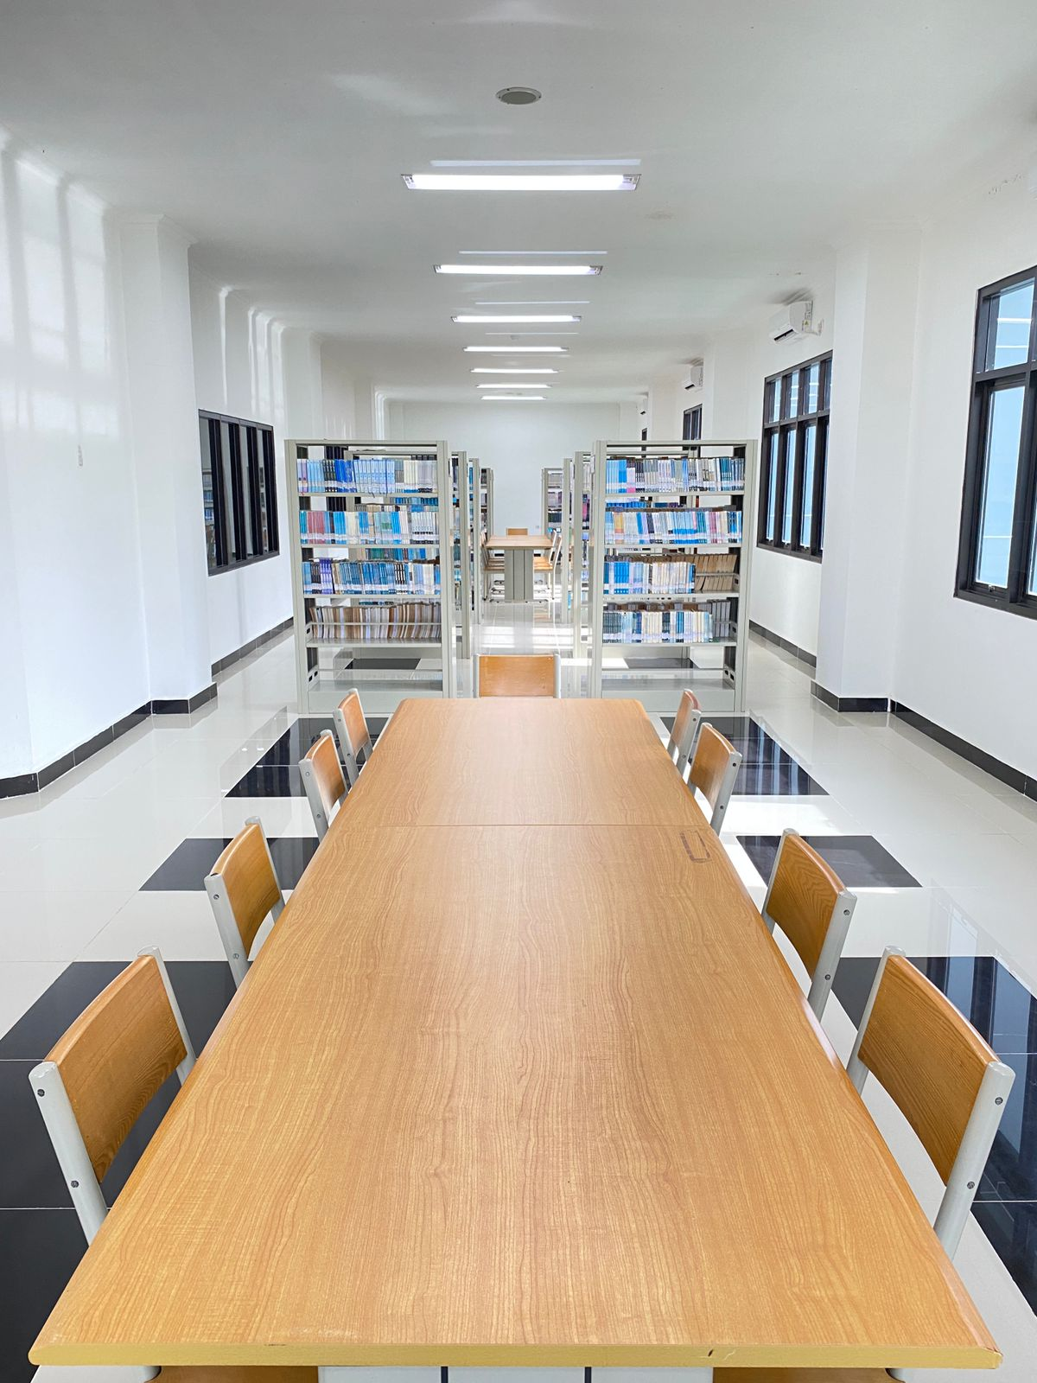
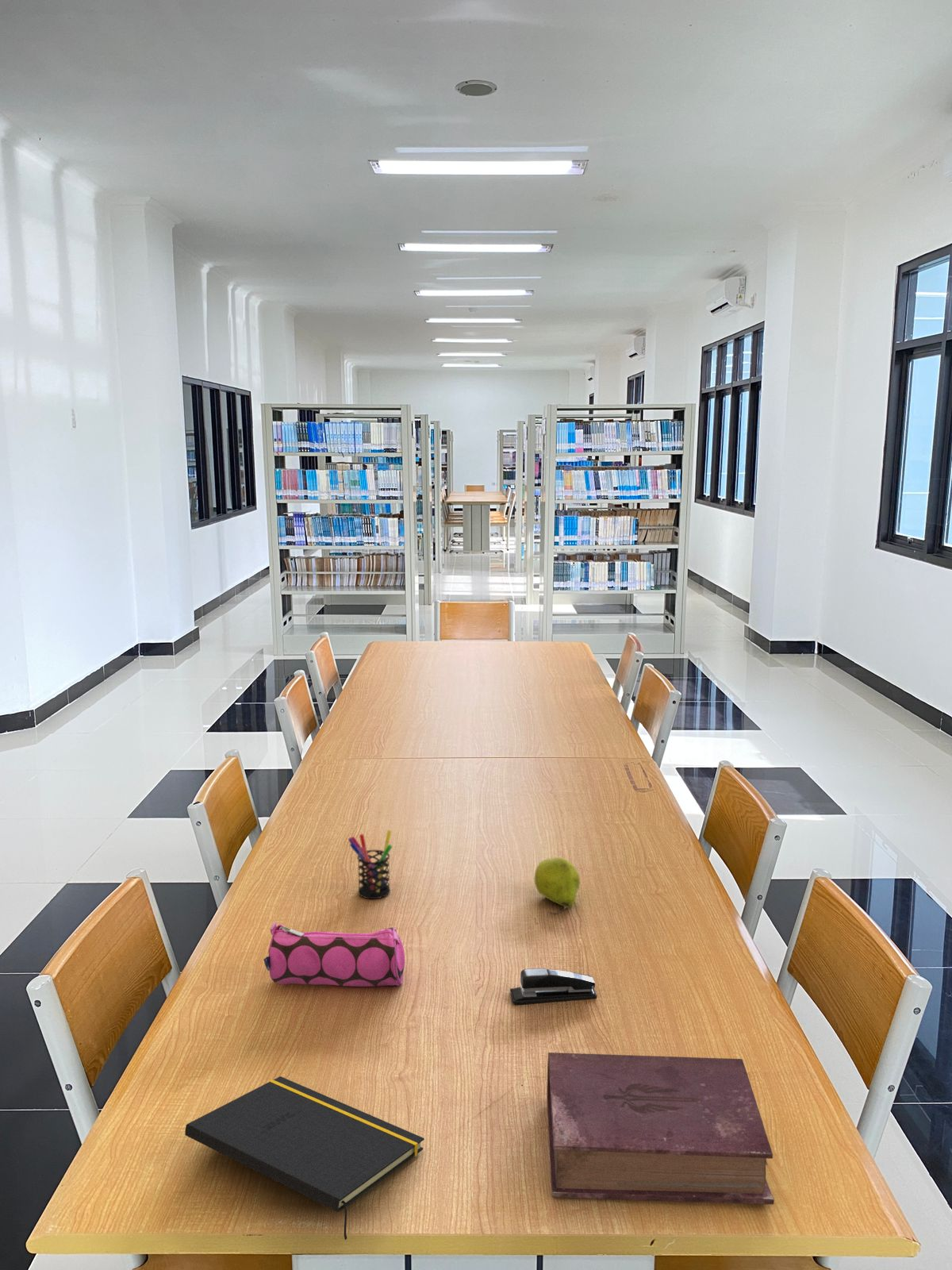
+ stapler [509,968,597,1005]
+ pencil case [263,921,405,987]
+ notepad [184,1076,425,1241]
+ book [546,1052,775,1206]
+ fruit [534,856,581,915]
+ pen holder [347,829,393,899]
